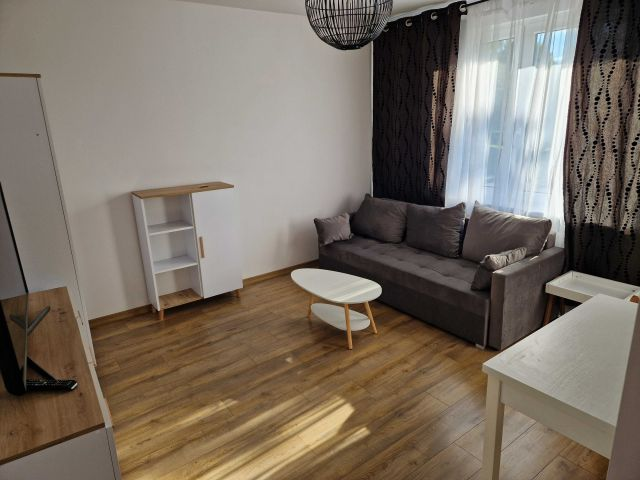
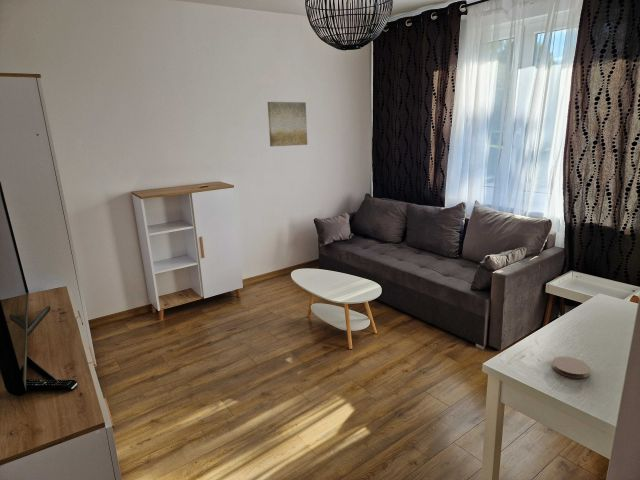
+ coaster [551,356,591,379]
+ wall art [267,101,308,147]
